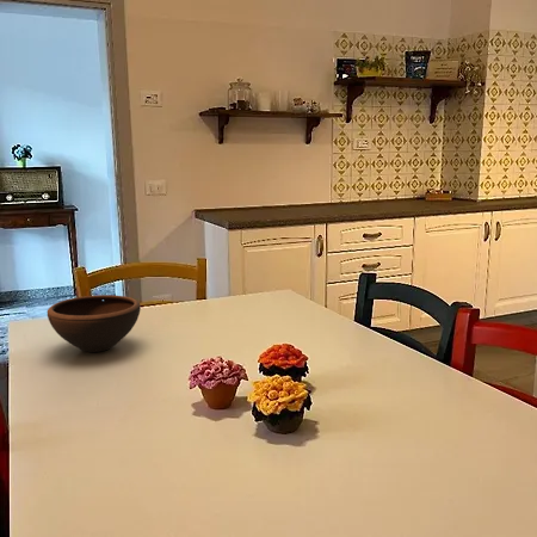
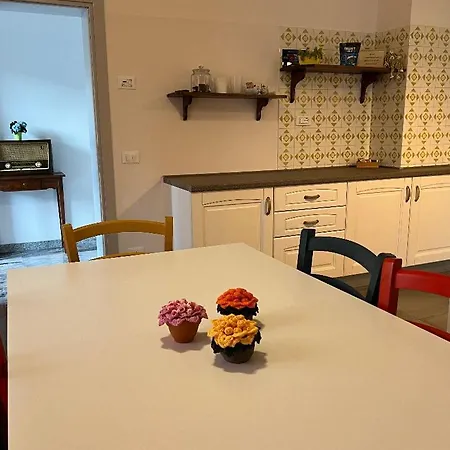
- bowl [47,294,142,353]
